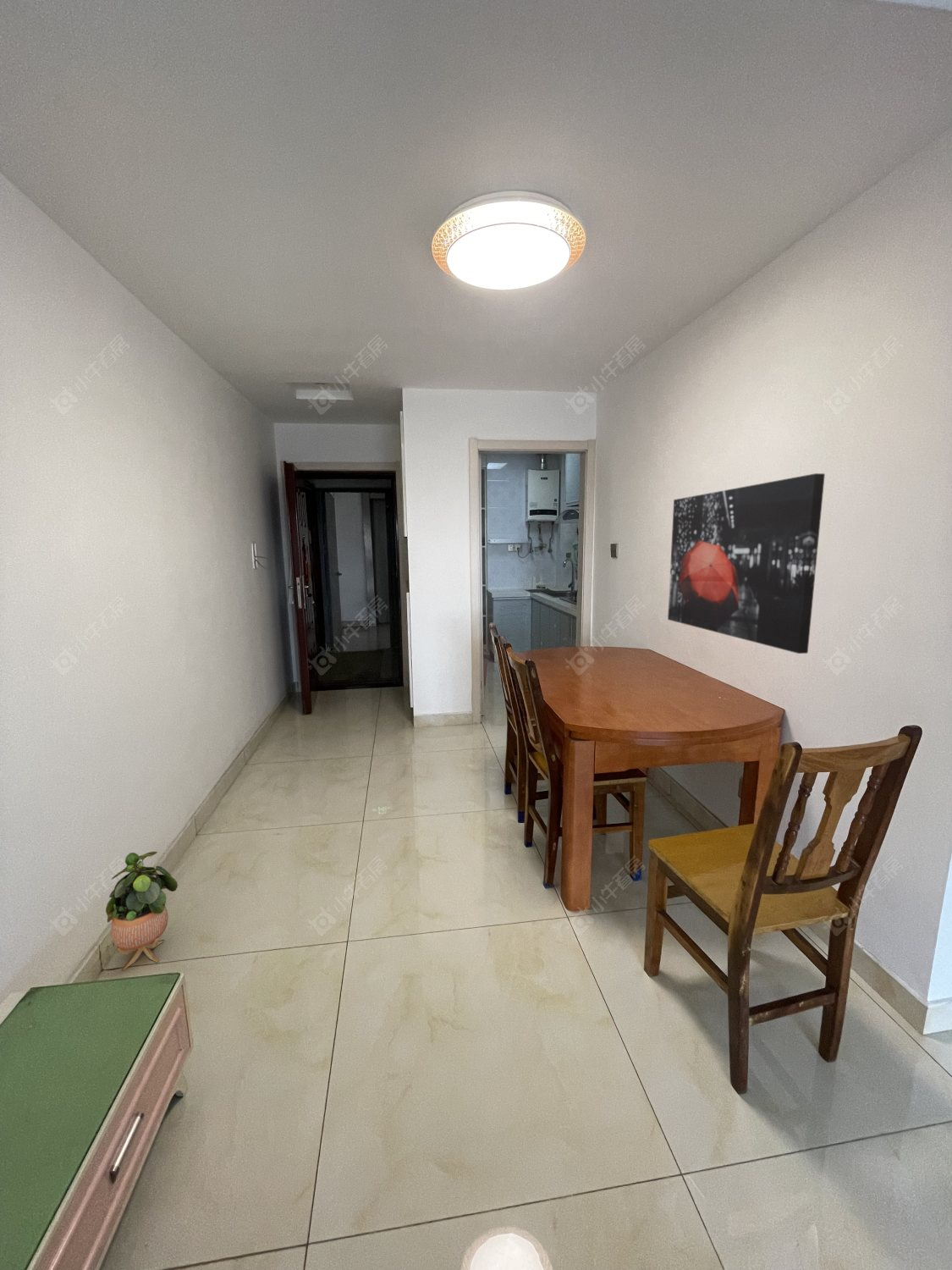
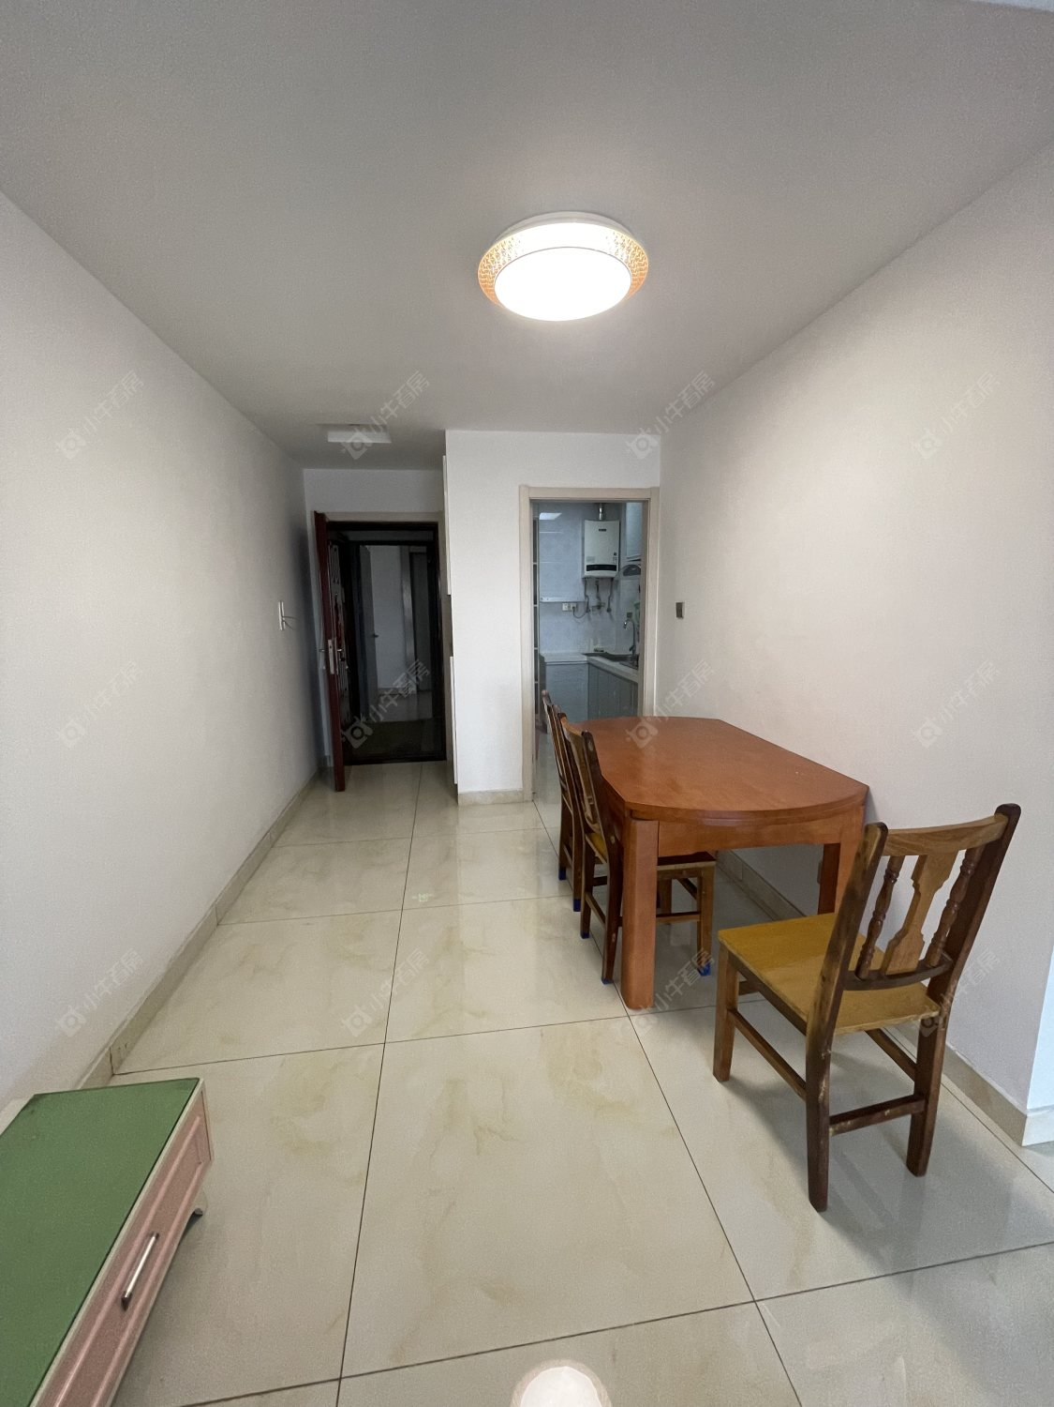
- potted plant [105,851,179,971]
- wall art [667,472,826,654]
